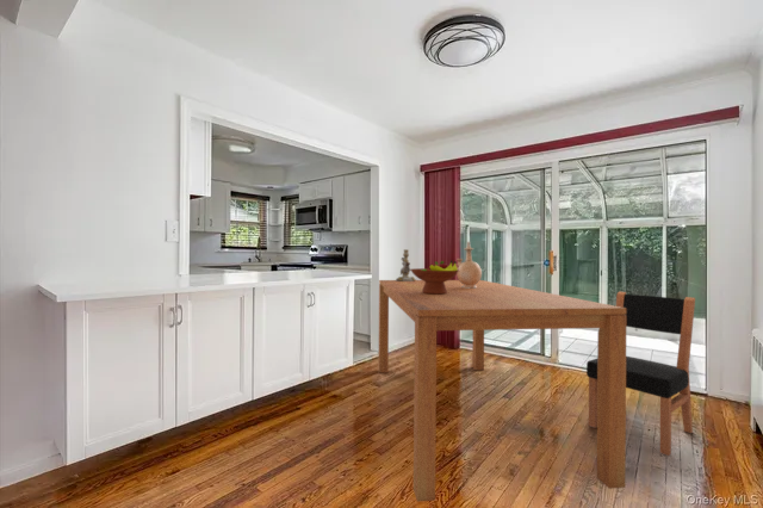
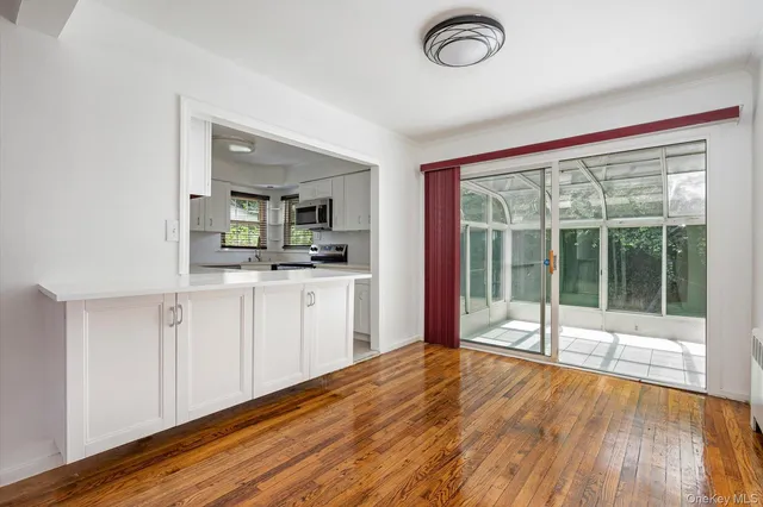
- candlestick [395,248,417,281]
- dining chair [585,291,696,457]
- fruit bowl [410,259,460,295]
- dining table [377,279,627,502]
- vase [455,241,483,289]
